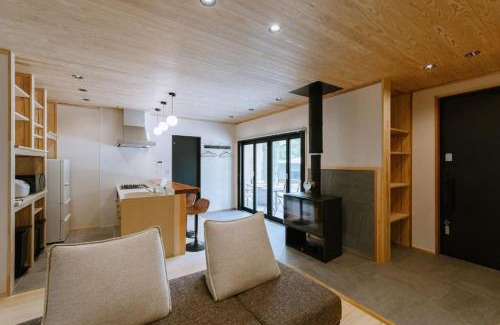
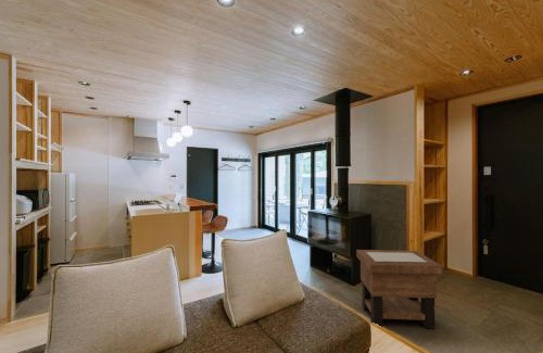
+ side table [355,249,444,330]
